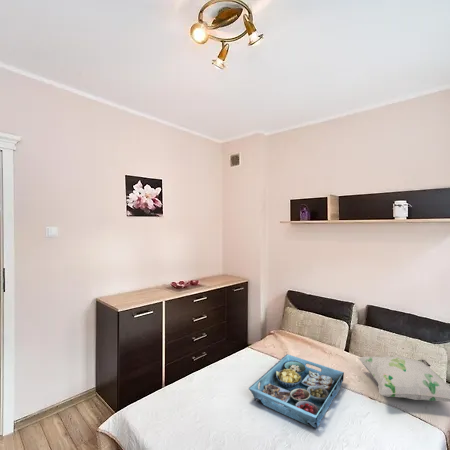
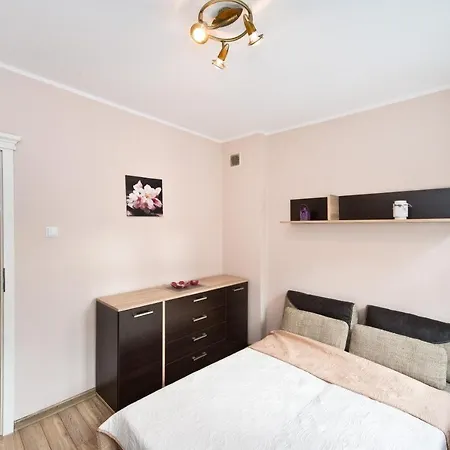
- serving tray [248,353,345,430]
- decorative pillow [357,355,450,403]
